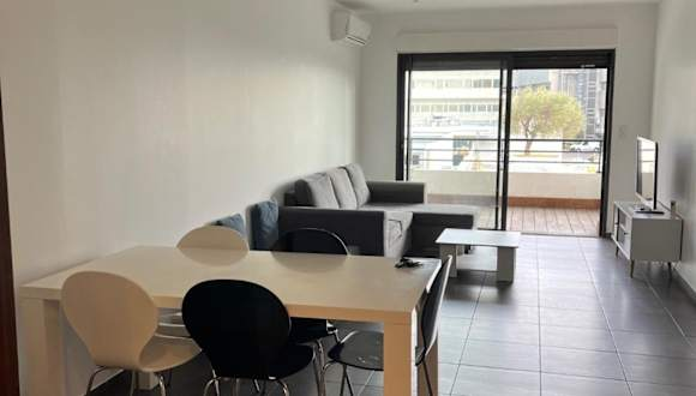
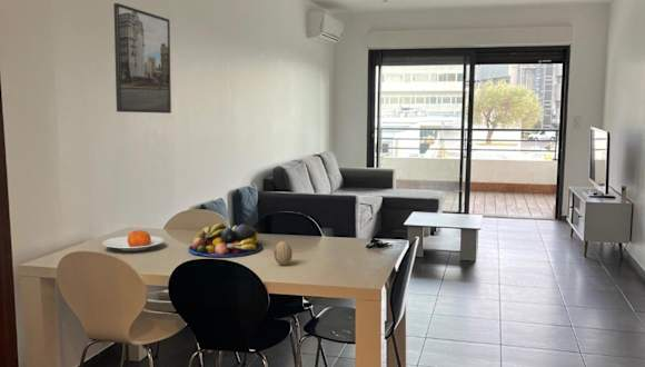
+ plate [101,229,166,252]
+ fruit bowl [187,222,264,258]
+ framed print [112,2,172,115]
+ decorative egg [272,240,294,266]
